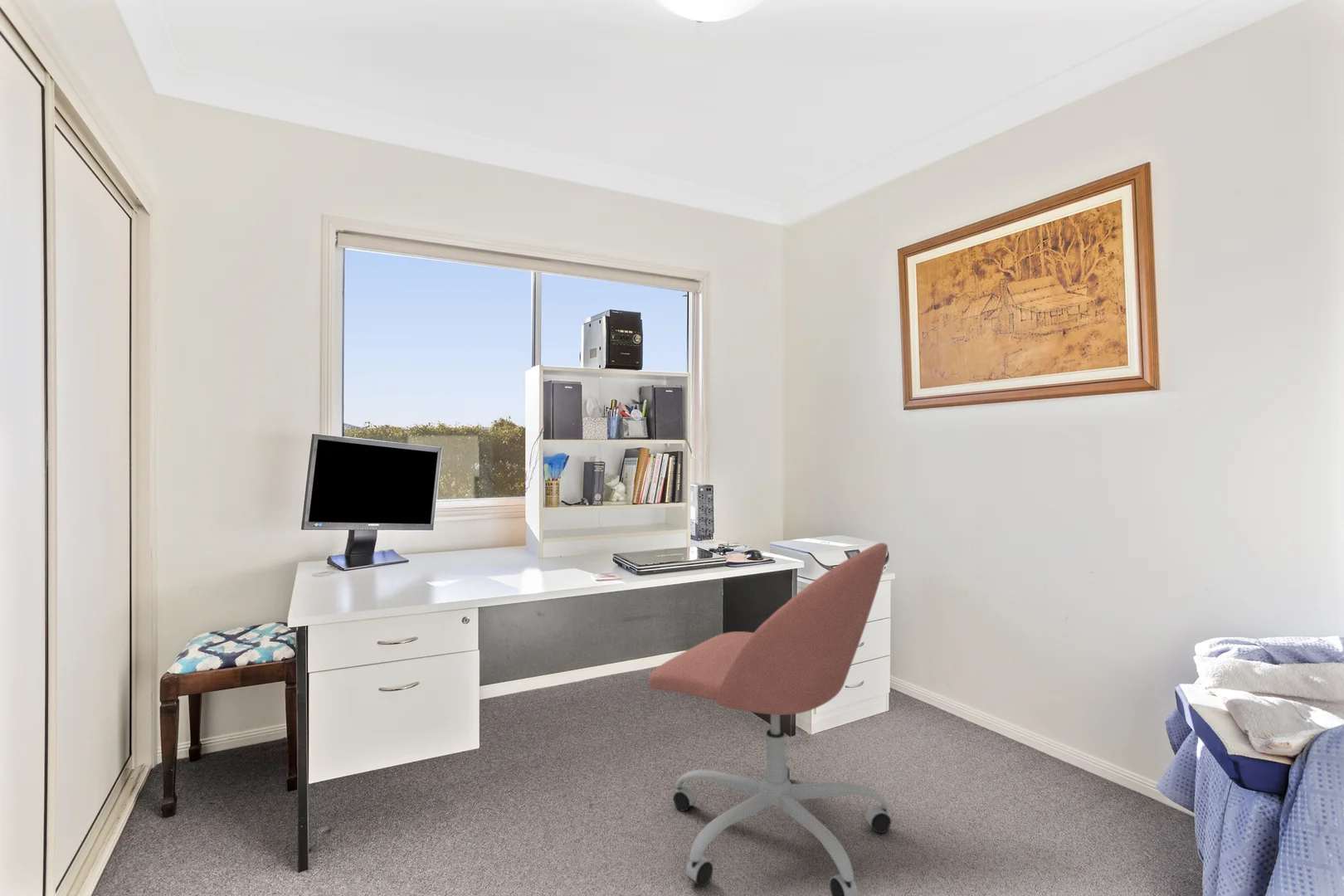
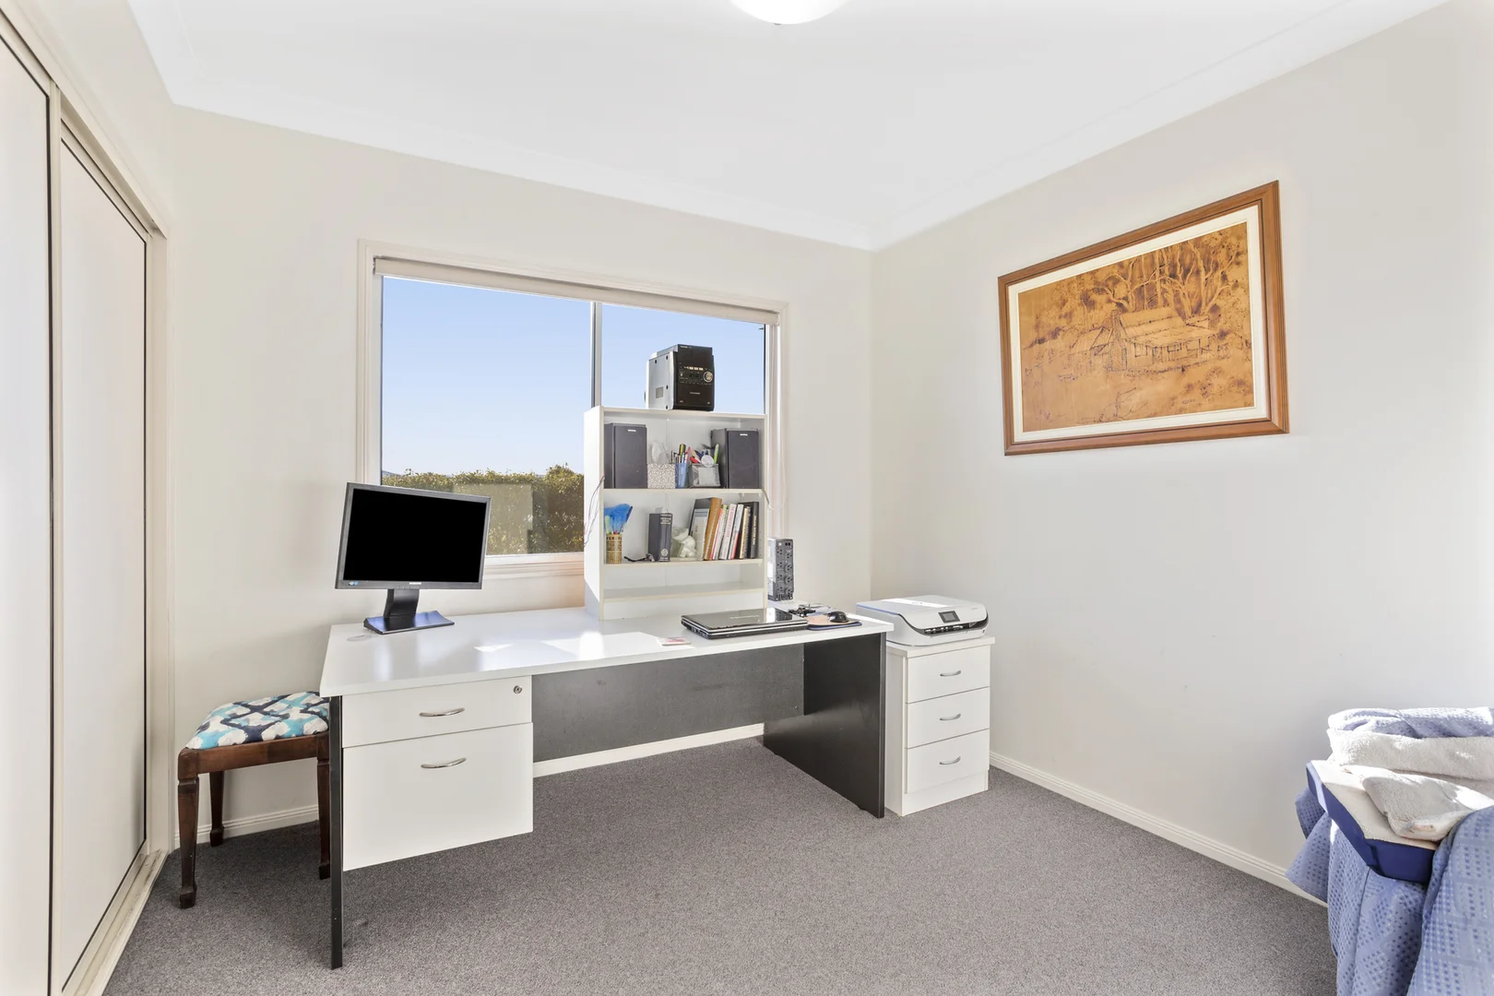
- office chair [648,542,893,896]
